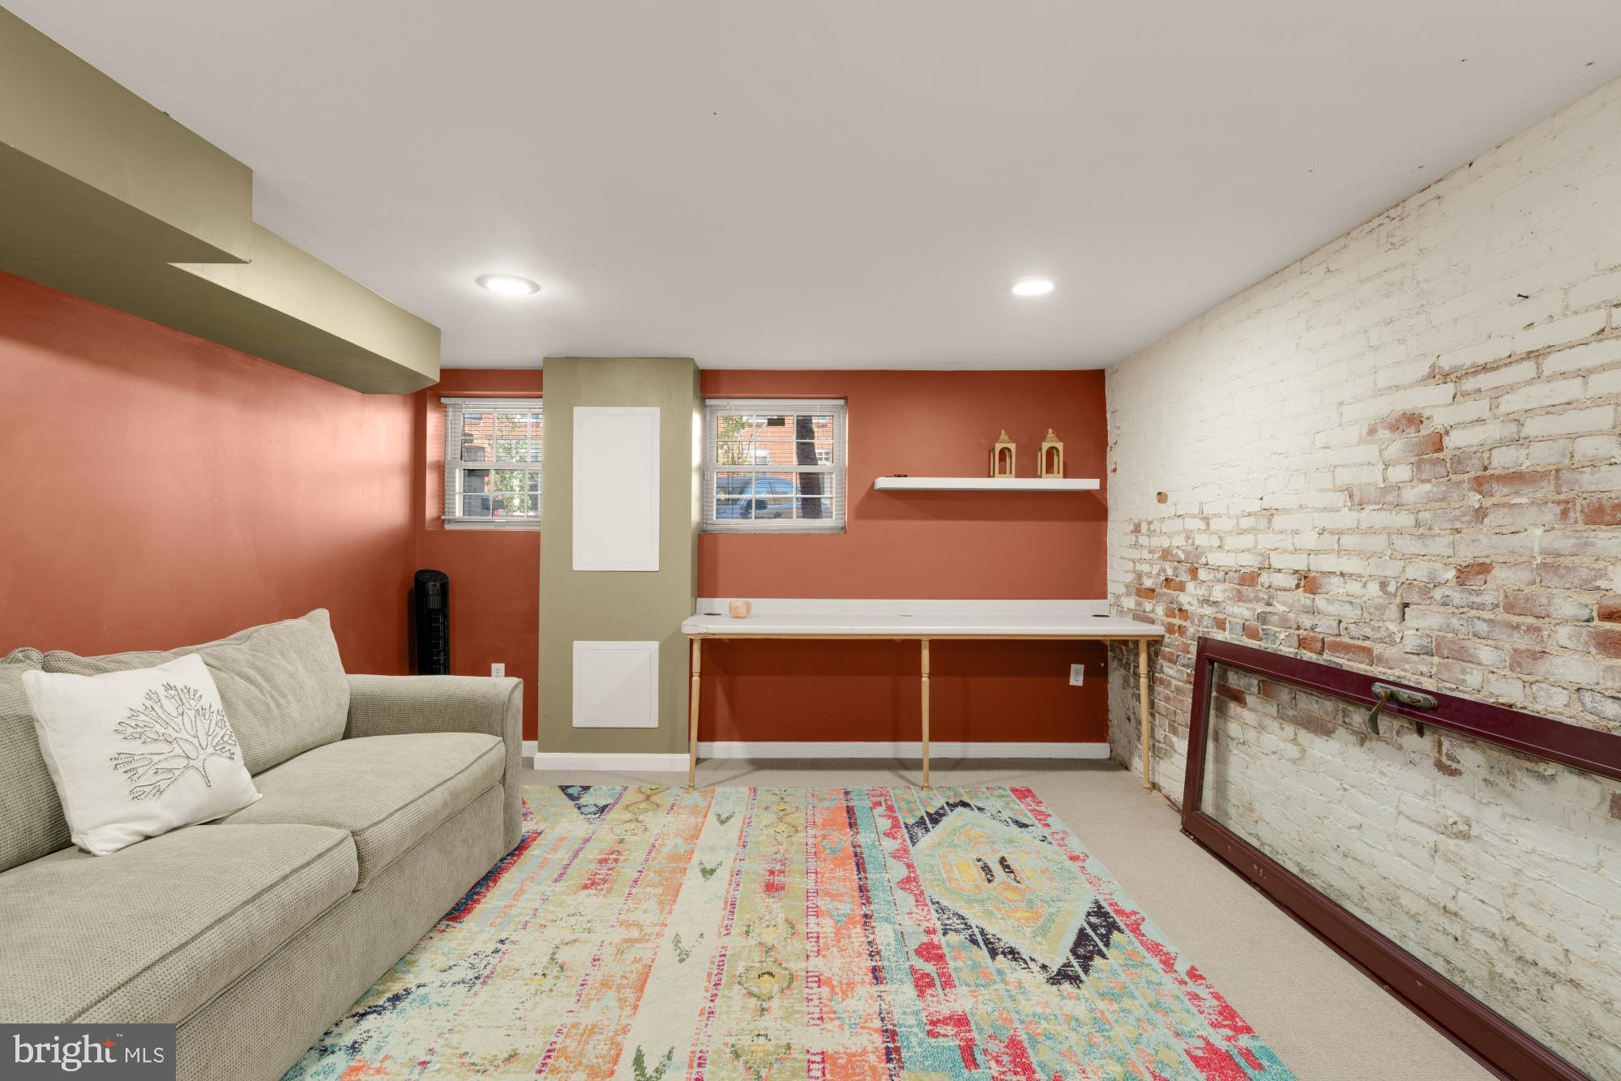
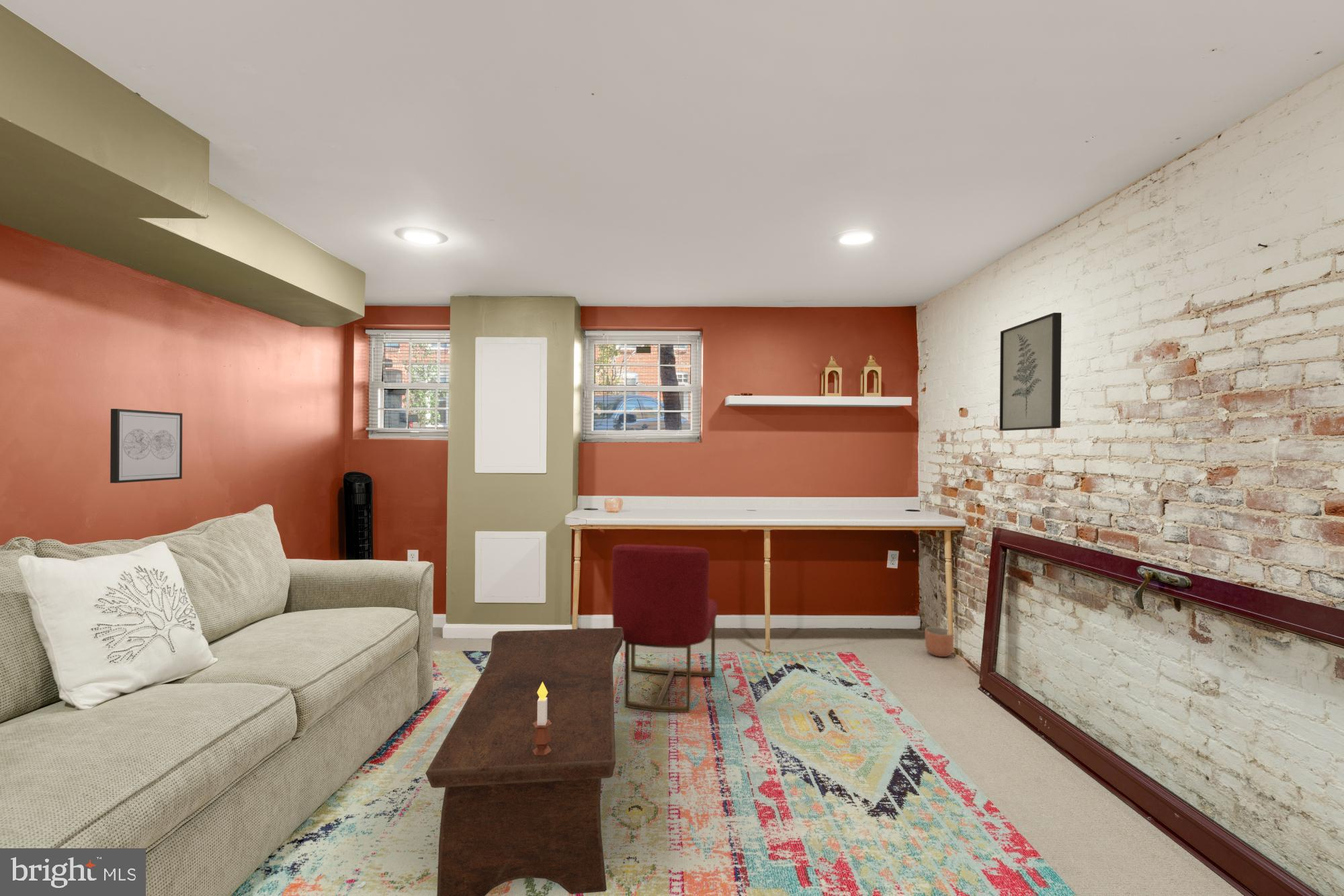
+ planter [924,626,955,658]
+ chair [612,544,718,713]
+ coffee table [425,627,623,896]
+ candle [532,682,552,755]
+ wall art [999,312,1062,431]
+ wall art [110,408,183,484]
